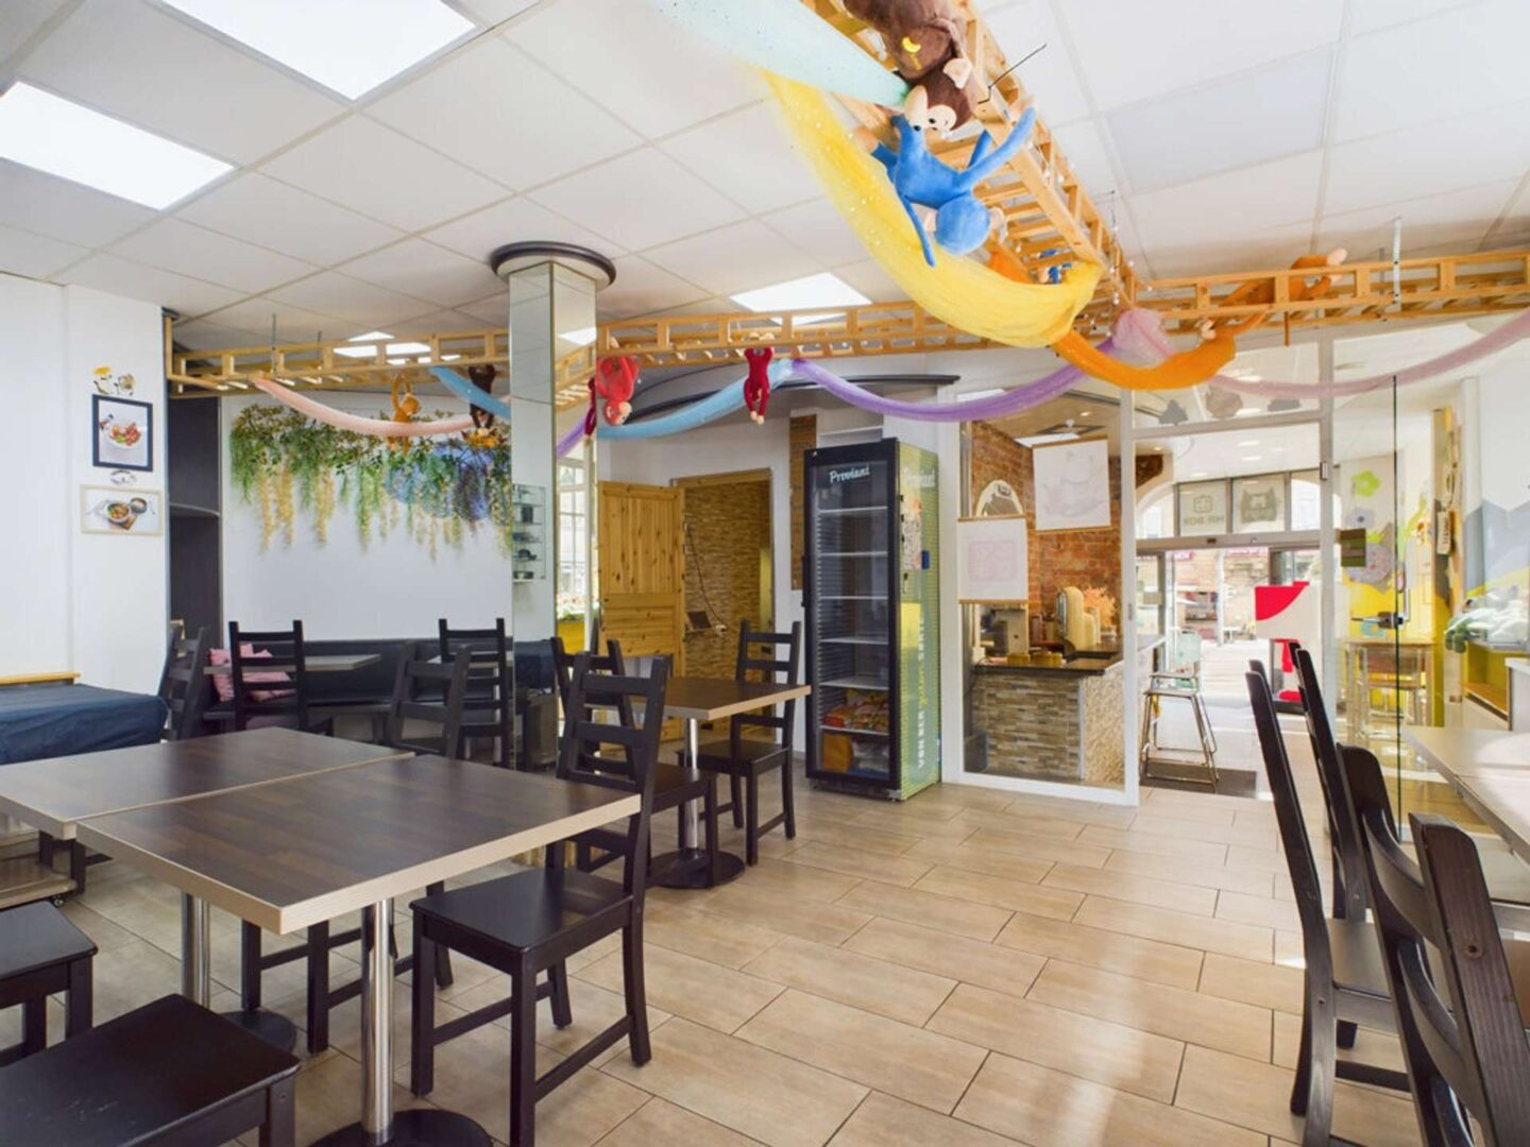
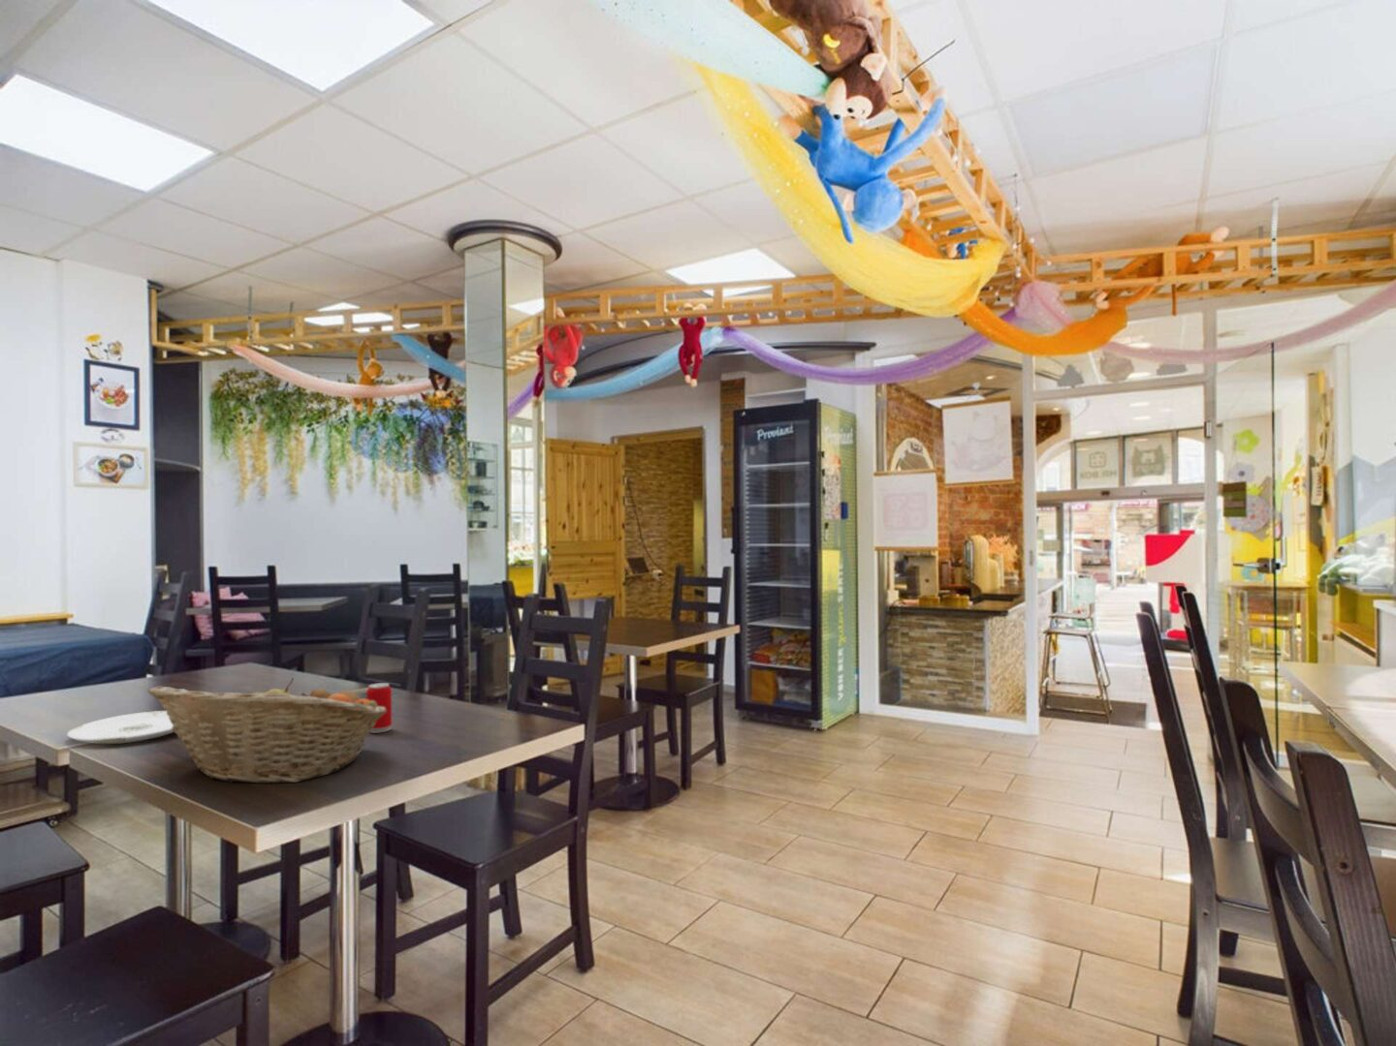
+ beverage can [365,682,392,734]
+ plate [66,710,175,745]
+ fruit basket [146,677,387,785]
